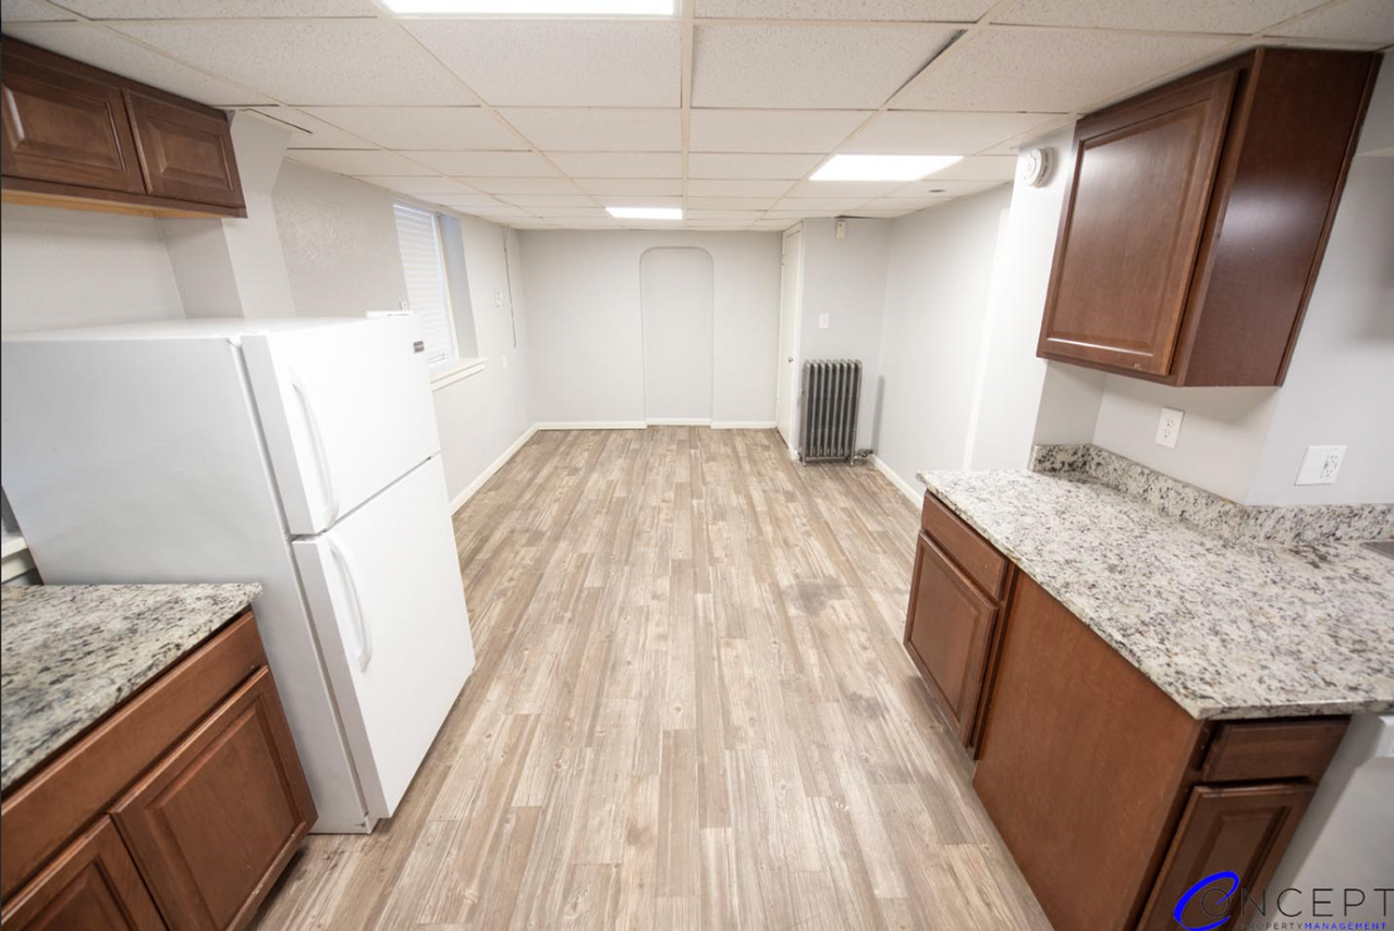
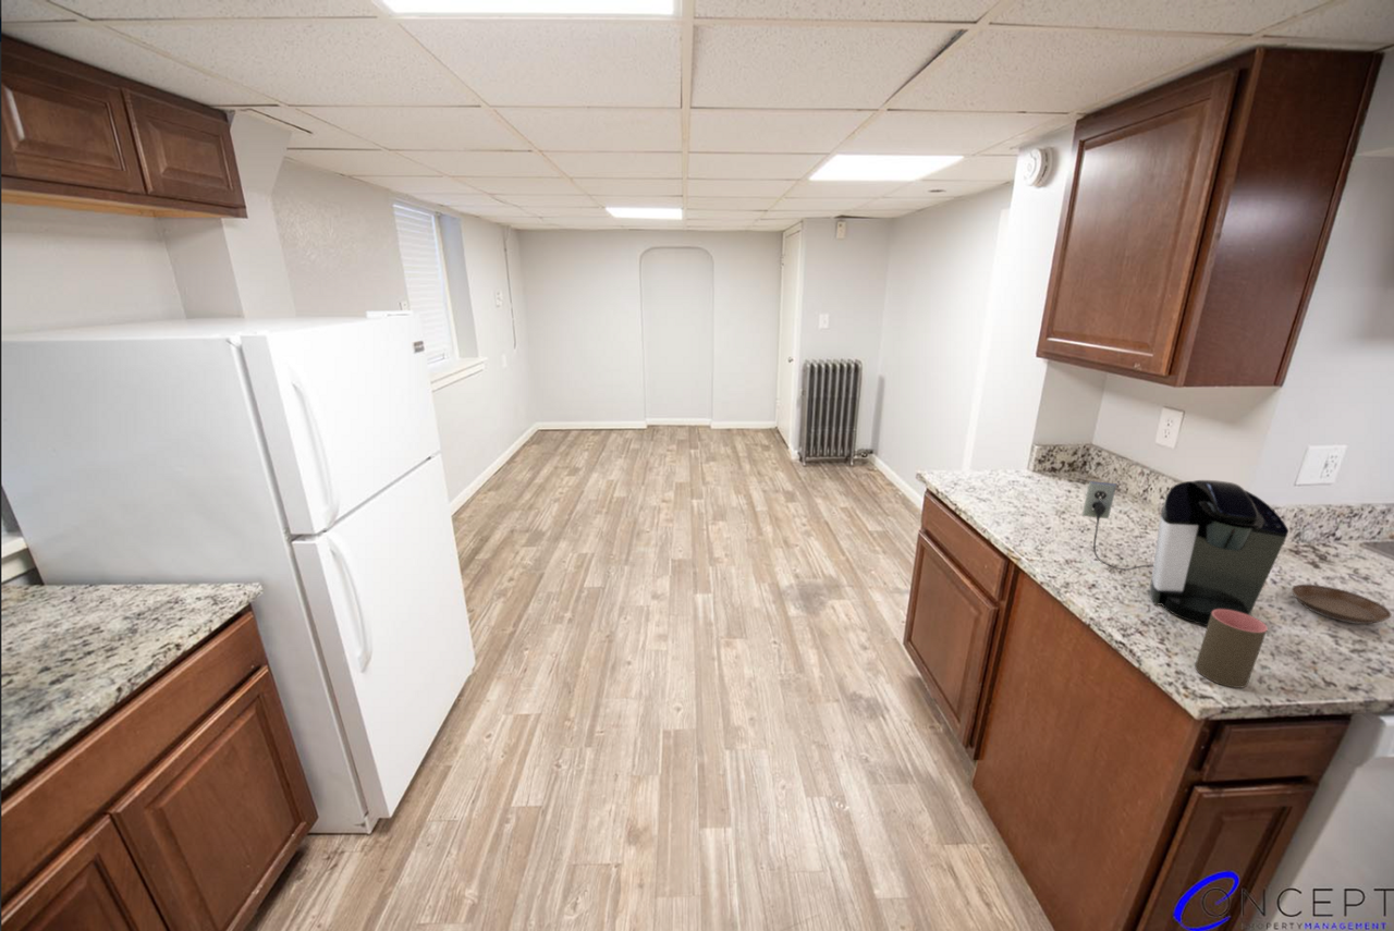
+ cup [1194,609,1269,689]
+ saucer [1291,584,1393,625]
+ coffee maker [1080,479,1289,627]
